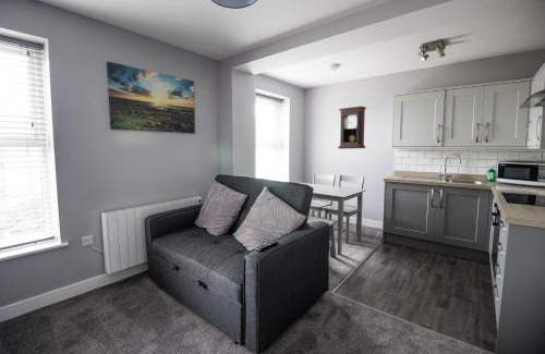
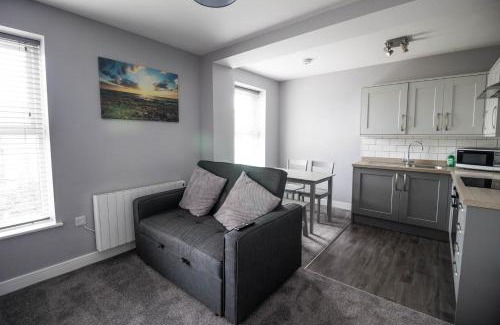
- pendulum clock [337,106,367,150]
